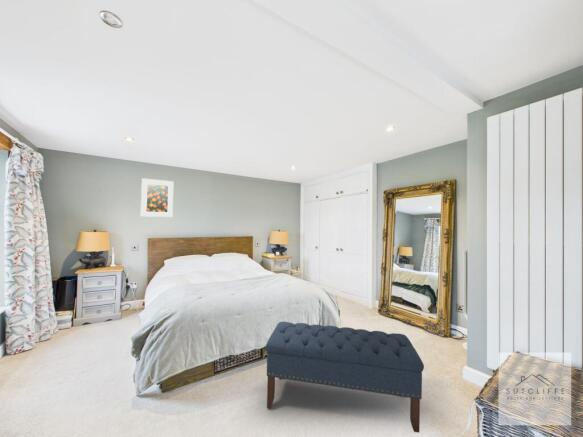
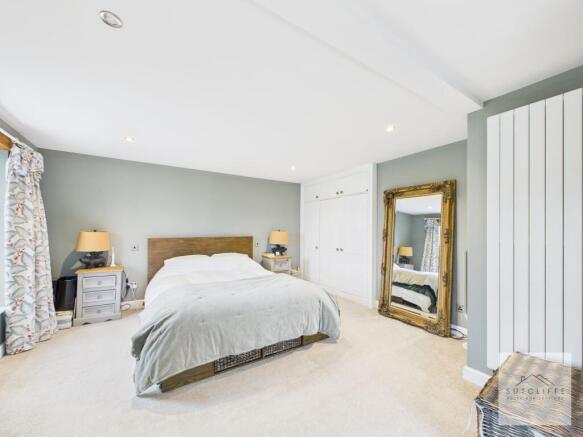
- bench [265,321,425,434]
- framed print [140,177,175,218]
